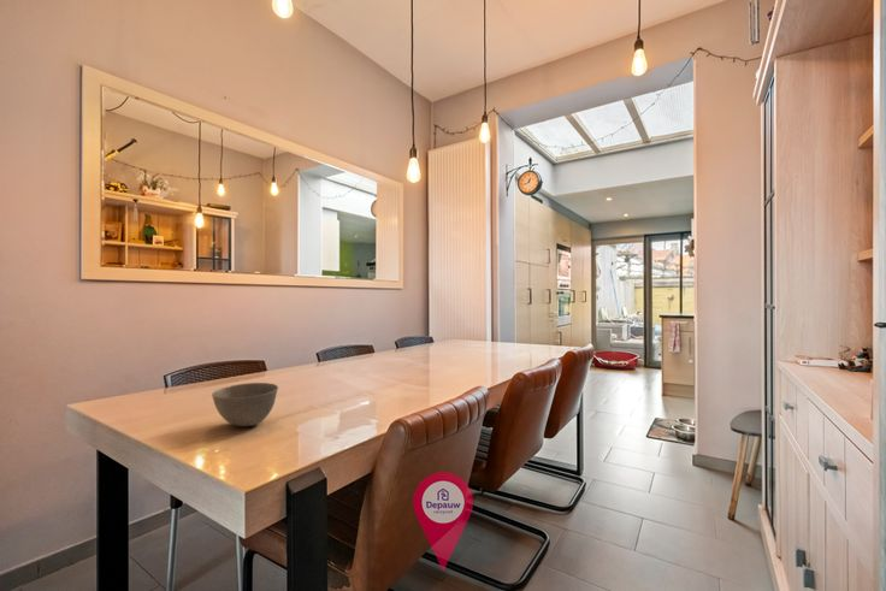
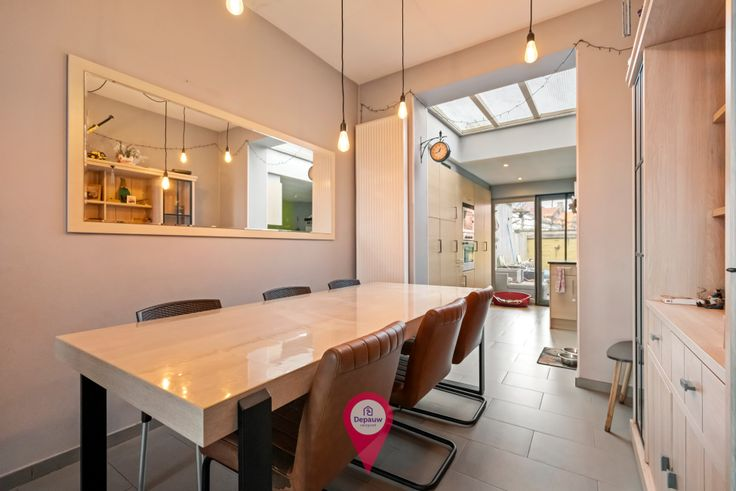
- bowl [211,382,279,427]
